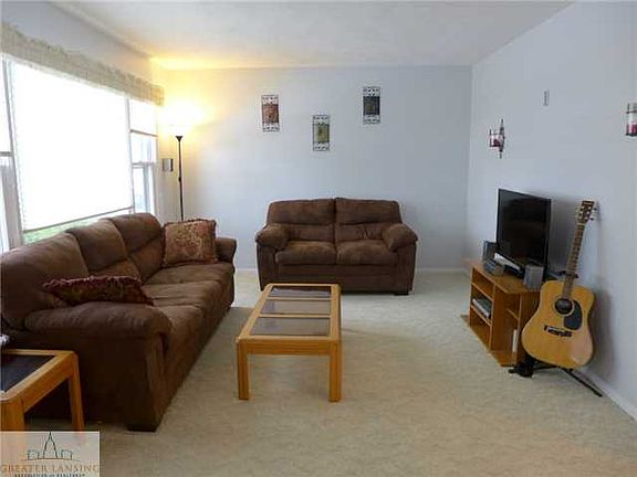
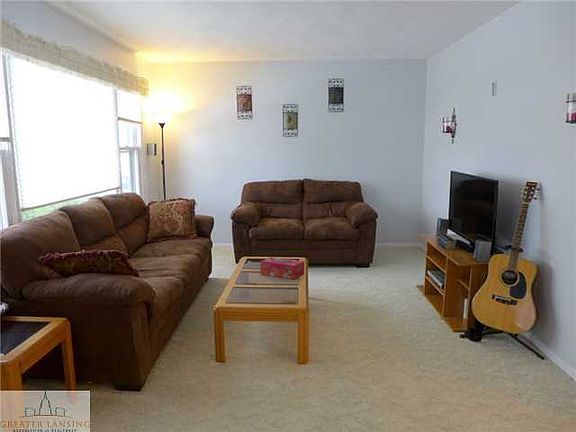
+ tissue box [260,256,305,280]
